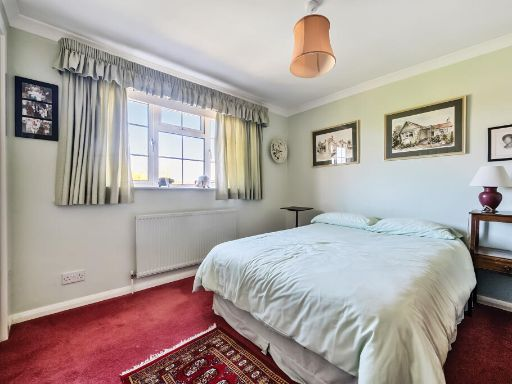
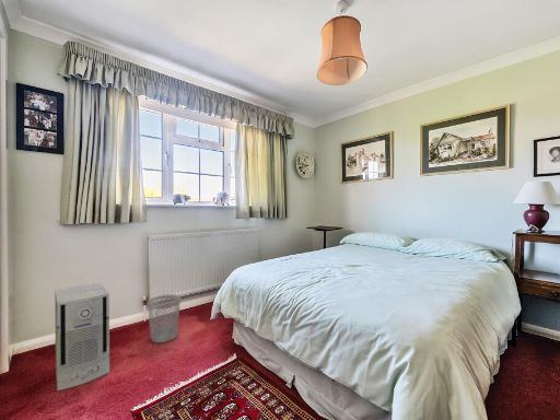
+ air purifier [54,282,110,392]
+ wastebasket [147,293,182,343]
